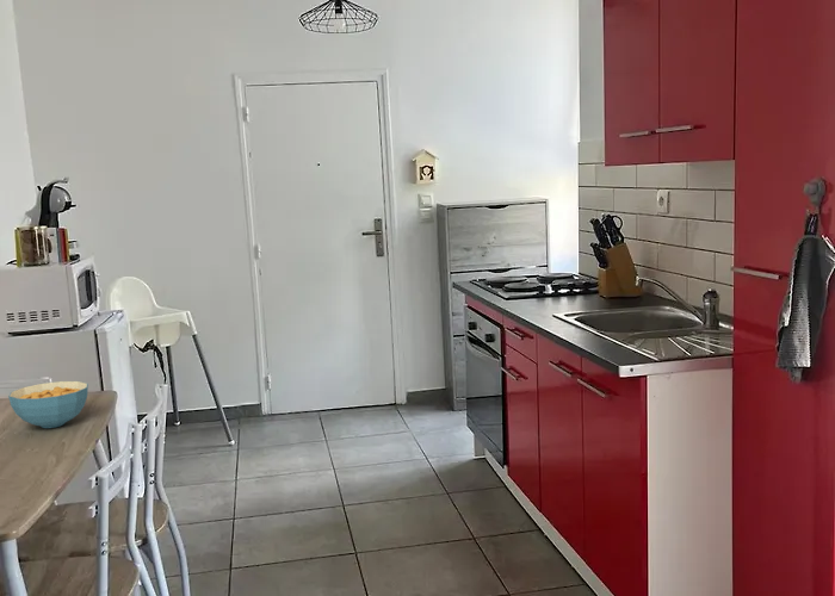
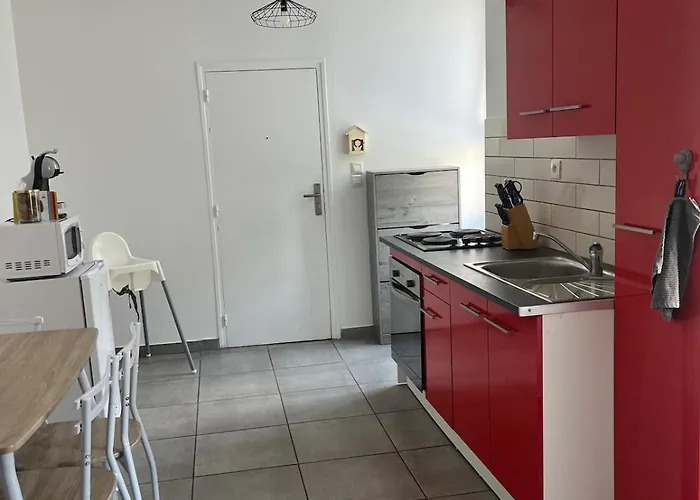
- cereal bowl [7,380,89,429]
